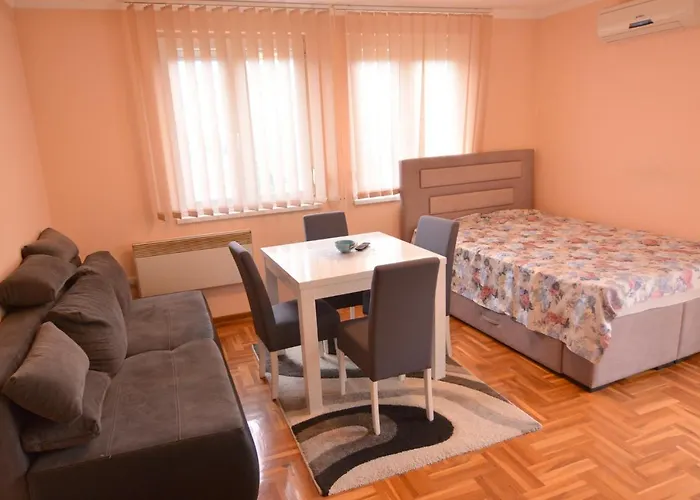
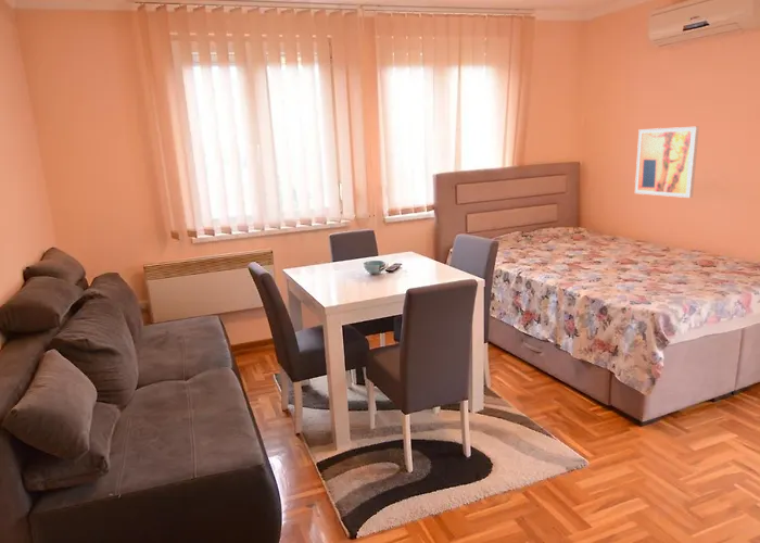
+ wall art [634,126,700,199]
